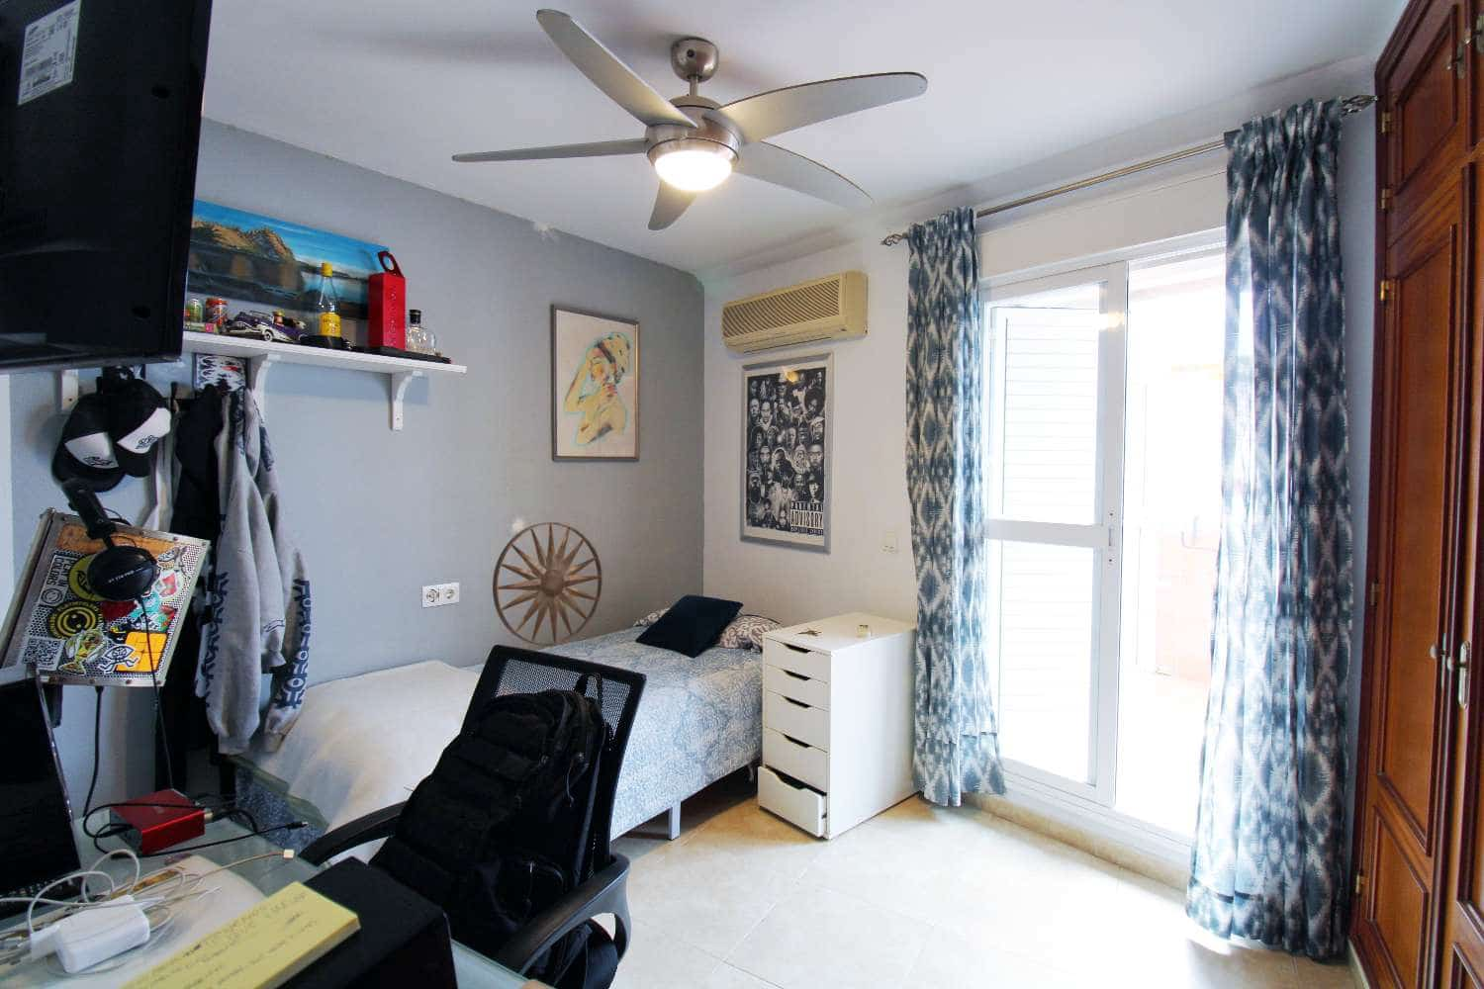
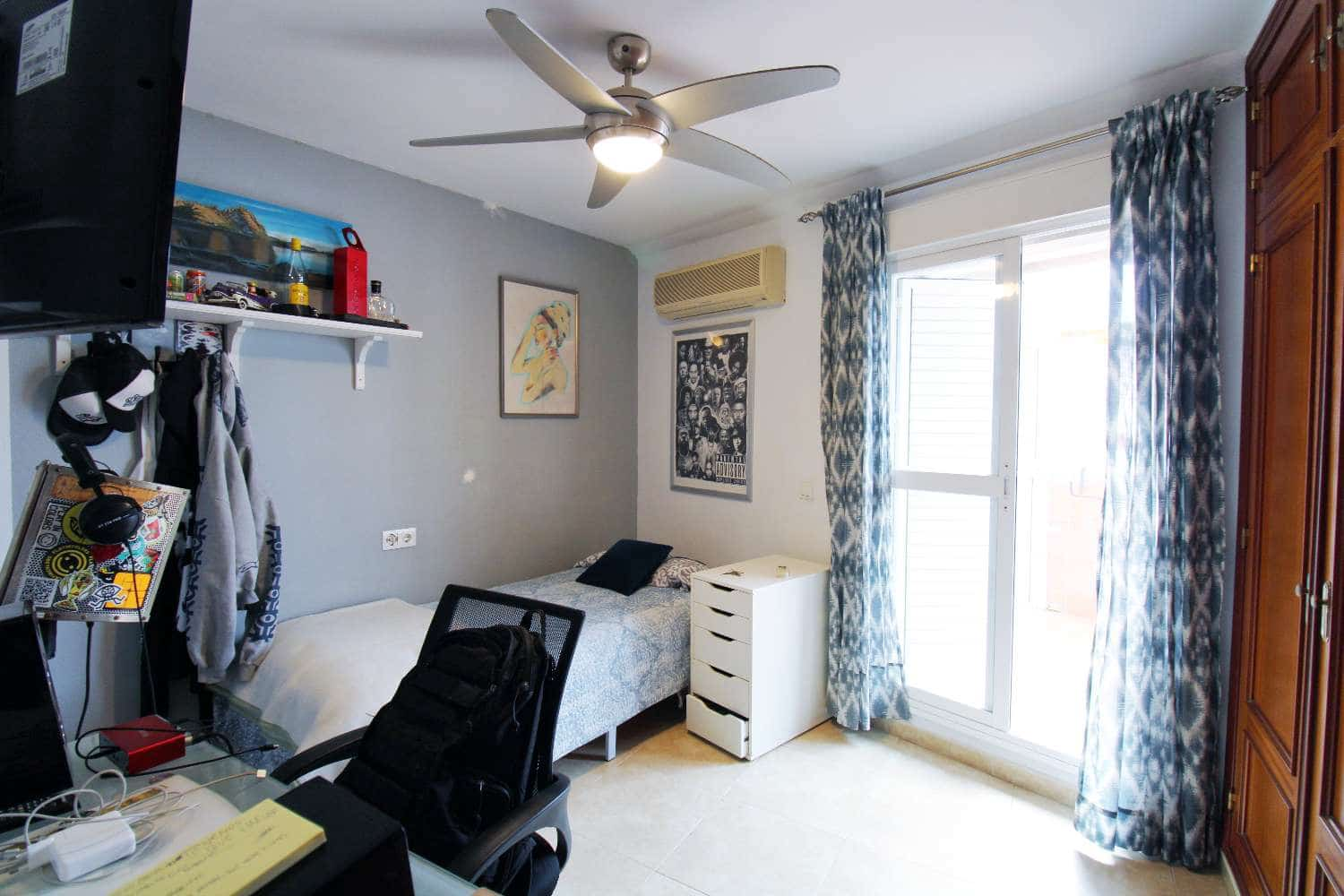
- wall art [491,521,604,647]
